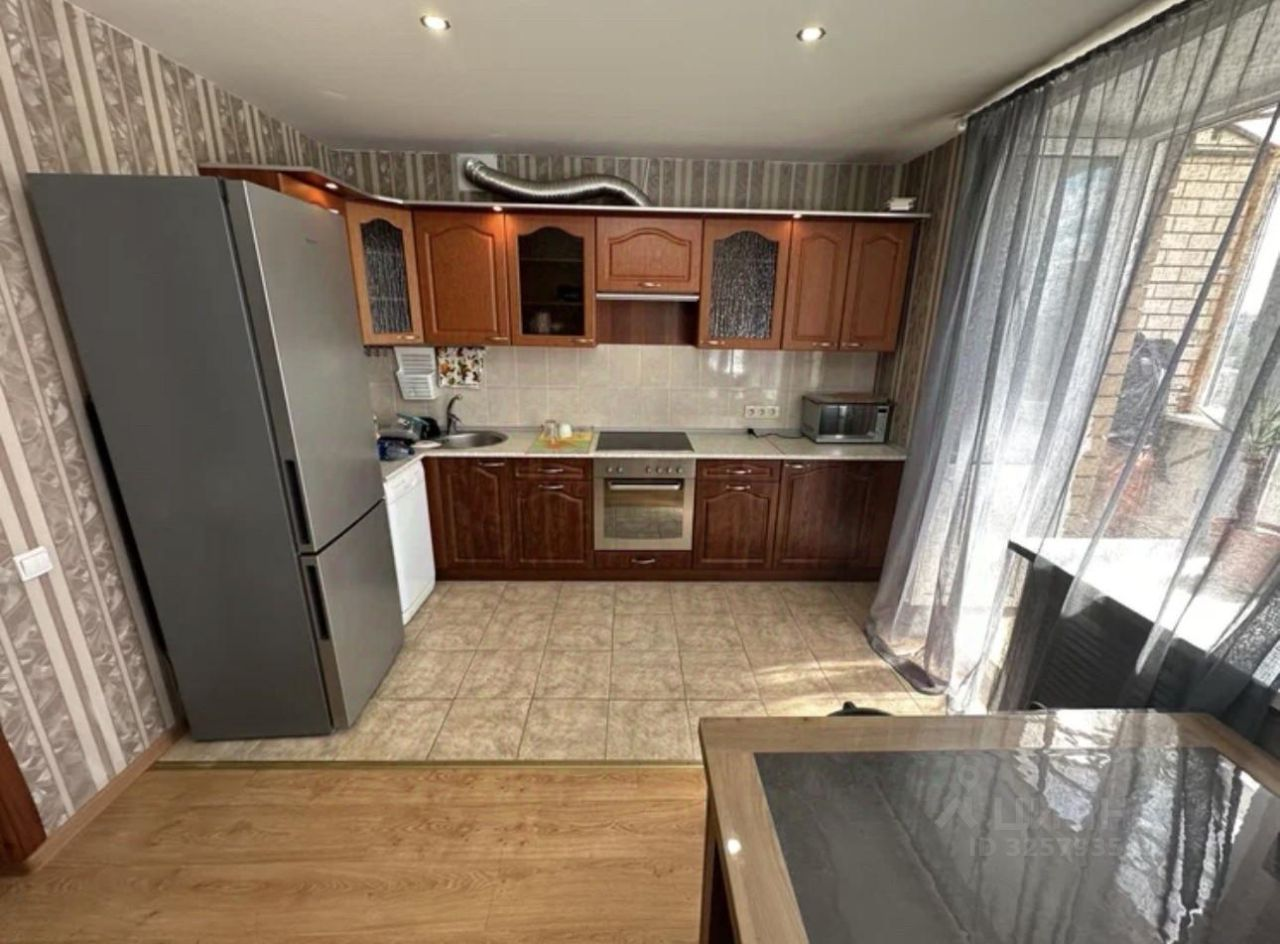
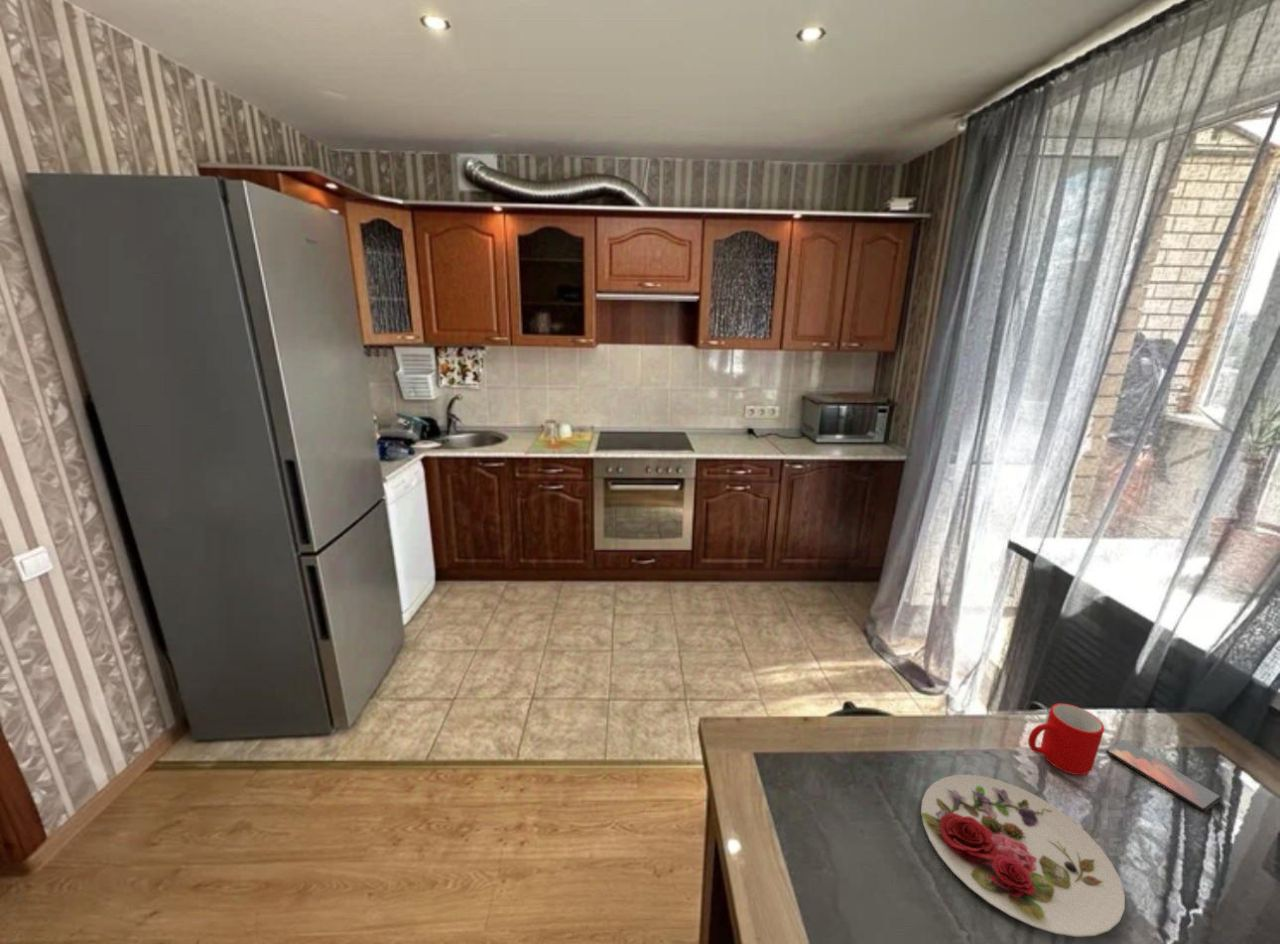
+ cup [1027,702,1105,776]
+ plate [920,774,1126,938]
+ smartphone [1105,739,1223,813]
